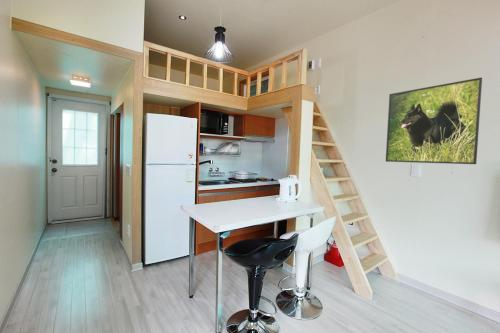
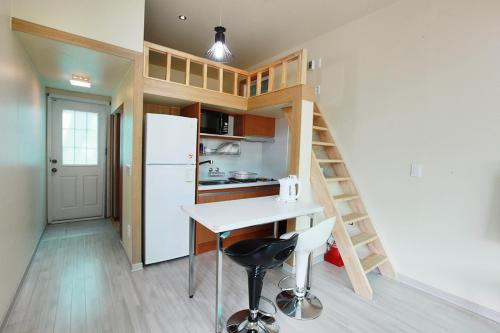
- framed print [385,77,483,165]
